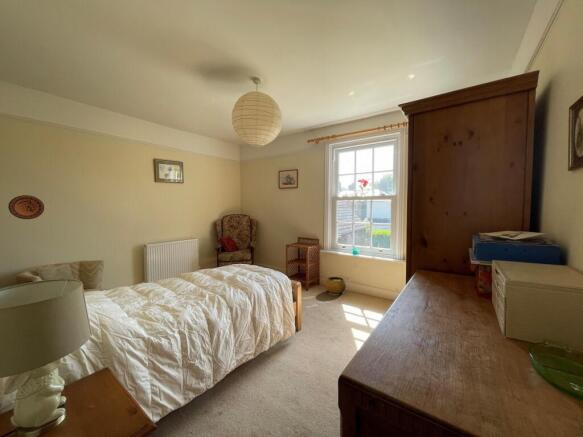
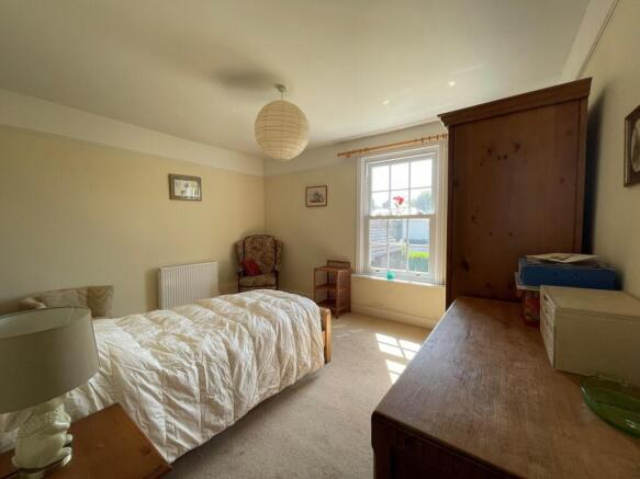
- clay pot [324,276,347,295]
- decorative plate [7,194,45,220]
